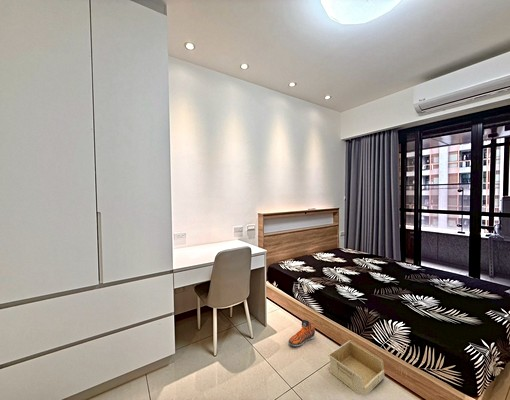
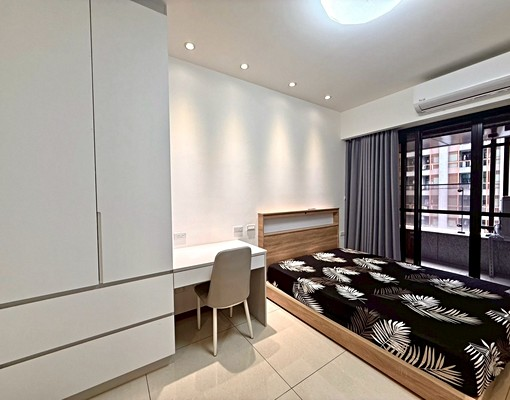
- sneaker [288,319,316,347]
- storage bin [327,339,385,397]
